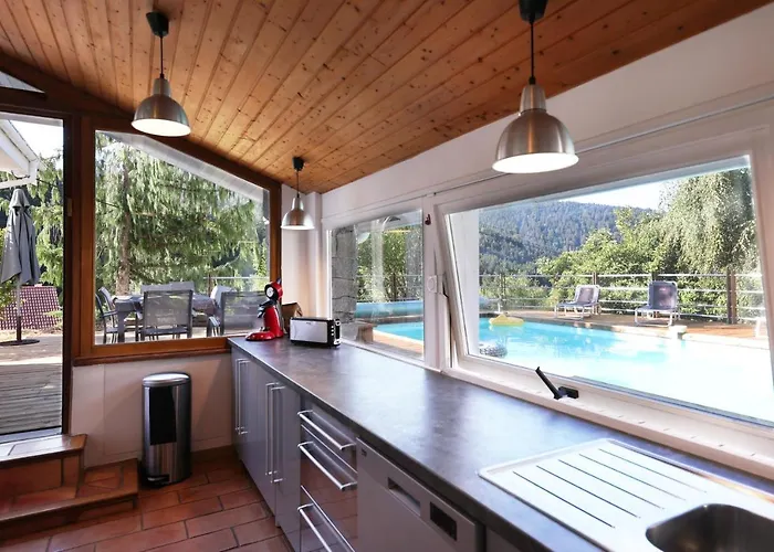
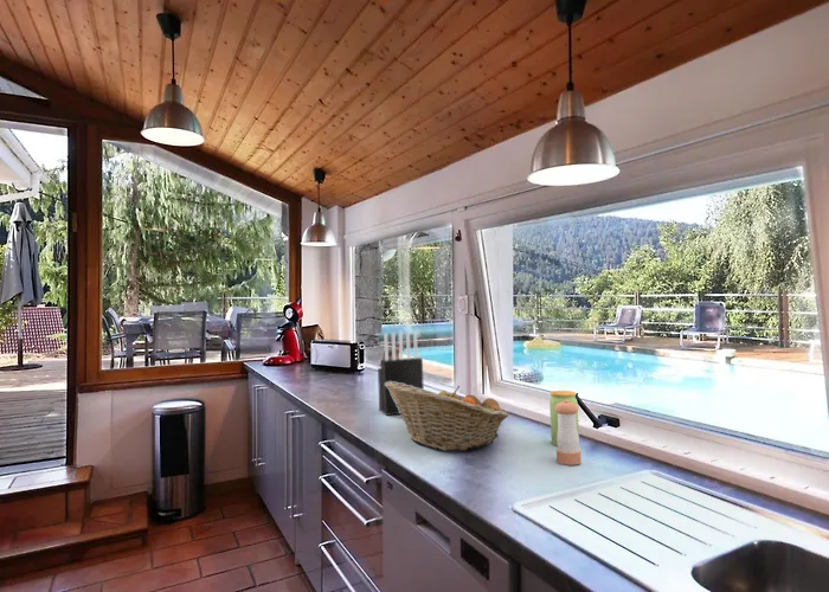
+ knife block [377,330,425,417]
+ pepper shaker [554,400,583,466]
+ jar [548,390,580,448]
+ fruit basket [385,381,509,452]
